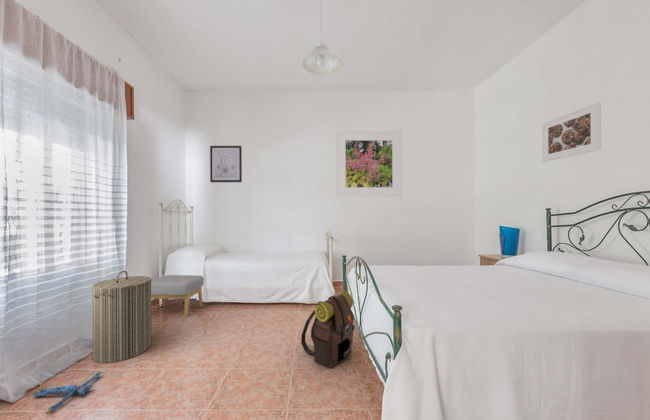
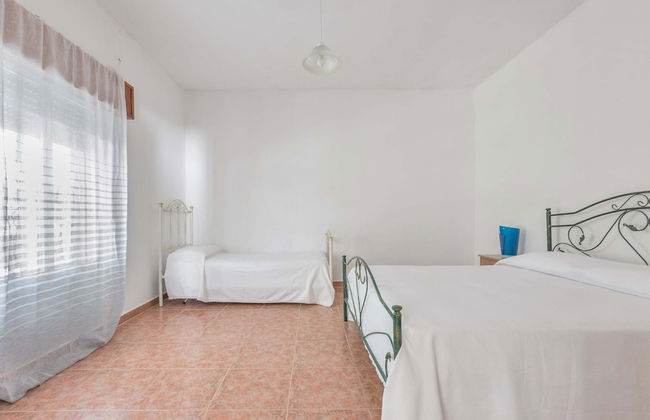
- laundry hamper [91,270,152,364]
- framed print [335,130,403,198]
- plush toy [31,371,102,415]
- wall art [209,145,243,183]
- backpack [300,289,355,369]
- footstool [151,274,205,319]
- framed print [541,101,602,163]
